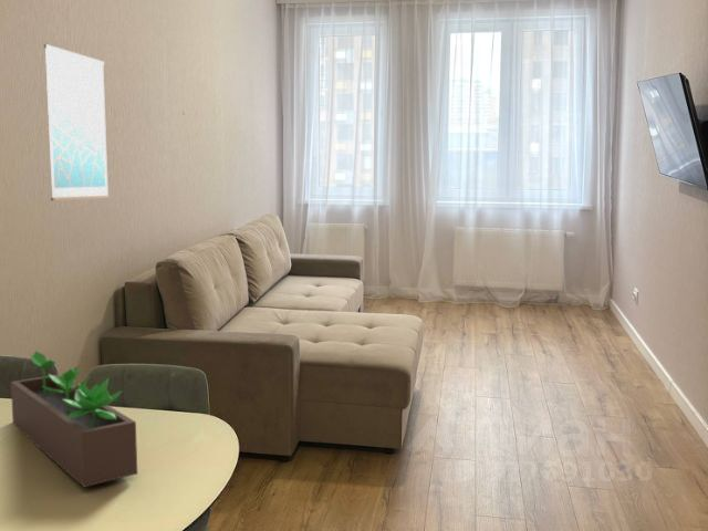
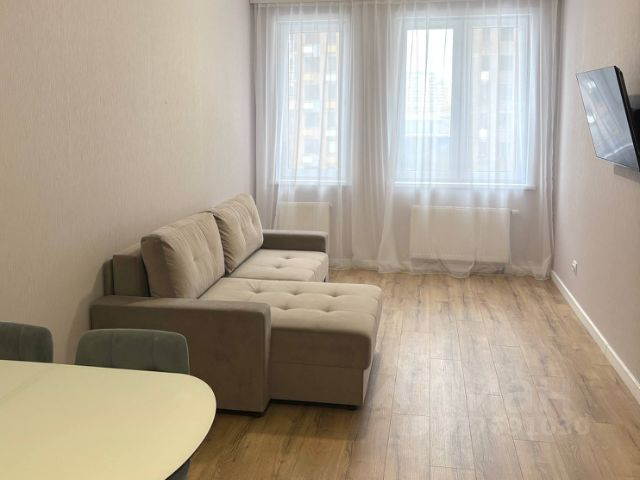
- wall art [43,43,111,201]
- succulent planter [10,350,138,488]
